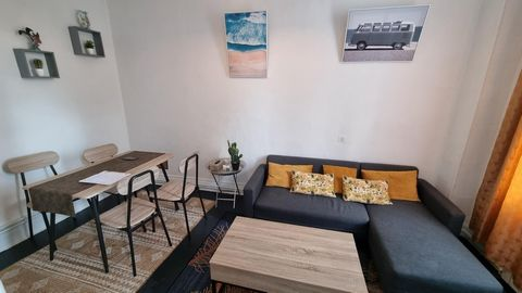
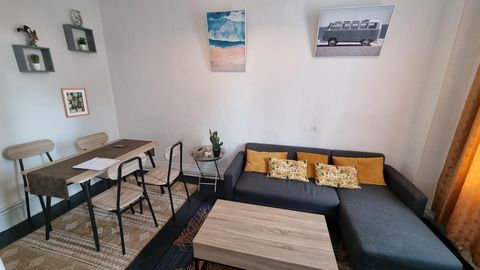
+ wall art [60,87,91,119]
